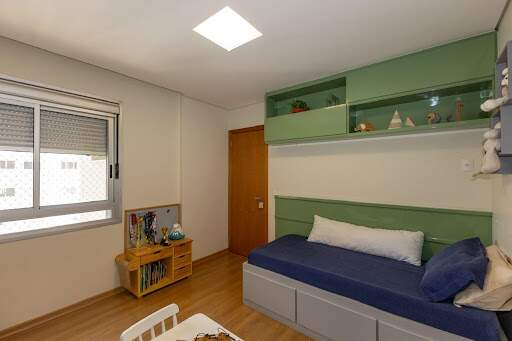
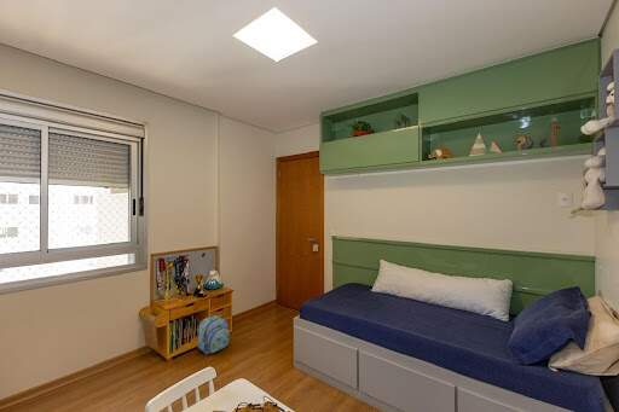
+ backpack [197,314,231,355]
